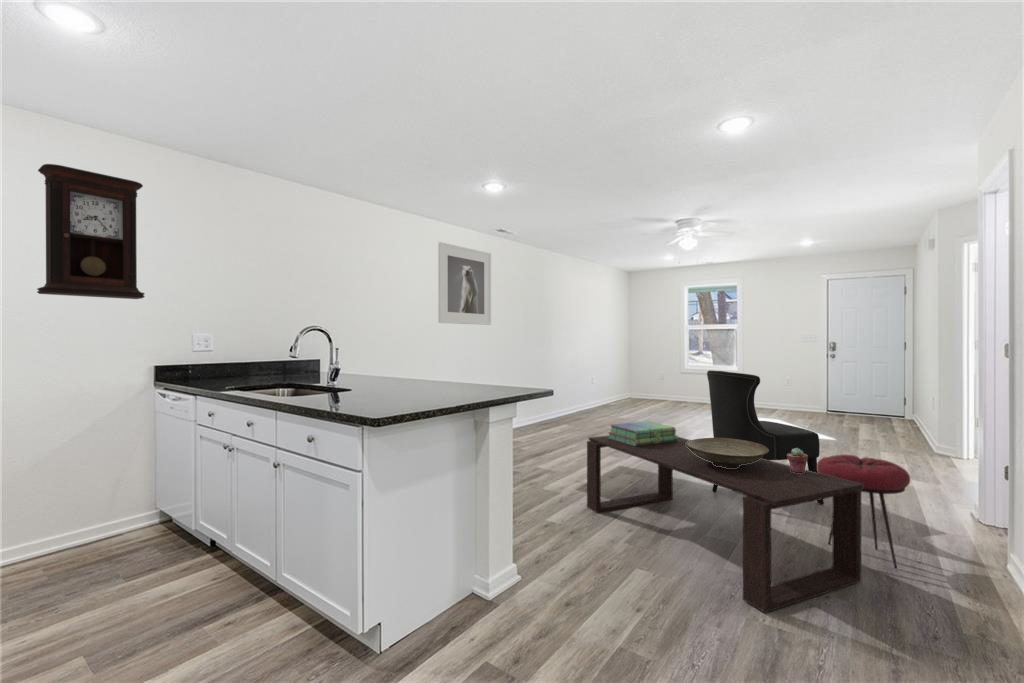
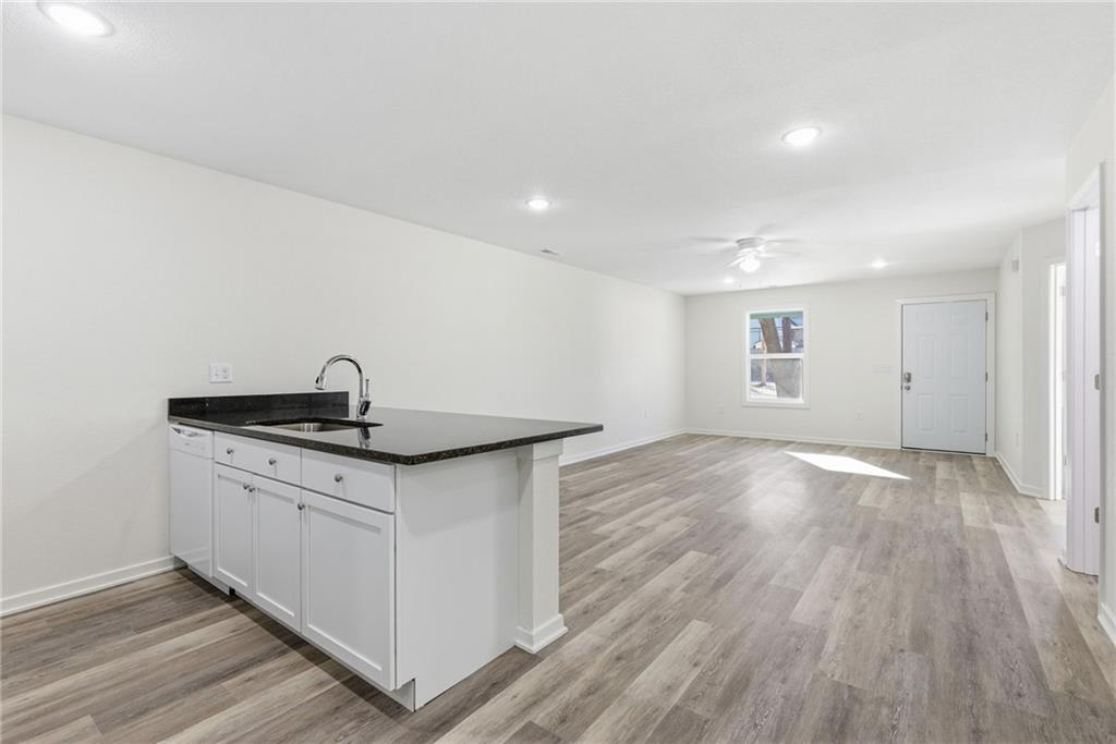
- pendulum clock [36,163,146,300]
- decorative bowl [686,437,769,468]
- potted succulent [787,448,808,473]
- dining chair [706,369,825,505]
- stool [817,454,911,569]
- stack of books [607,420,679,446]
- coffee table [586,435,863,614]
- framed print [437,241,492,326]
